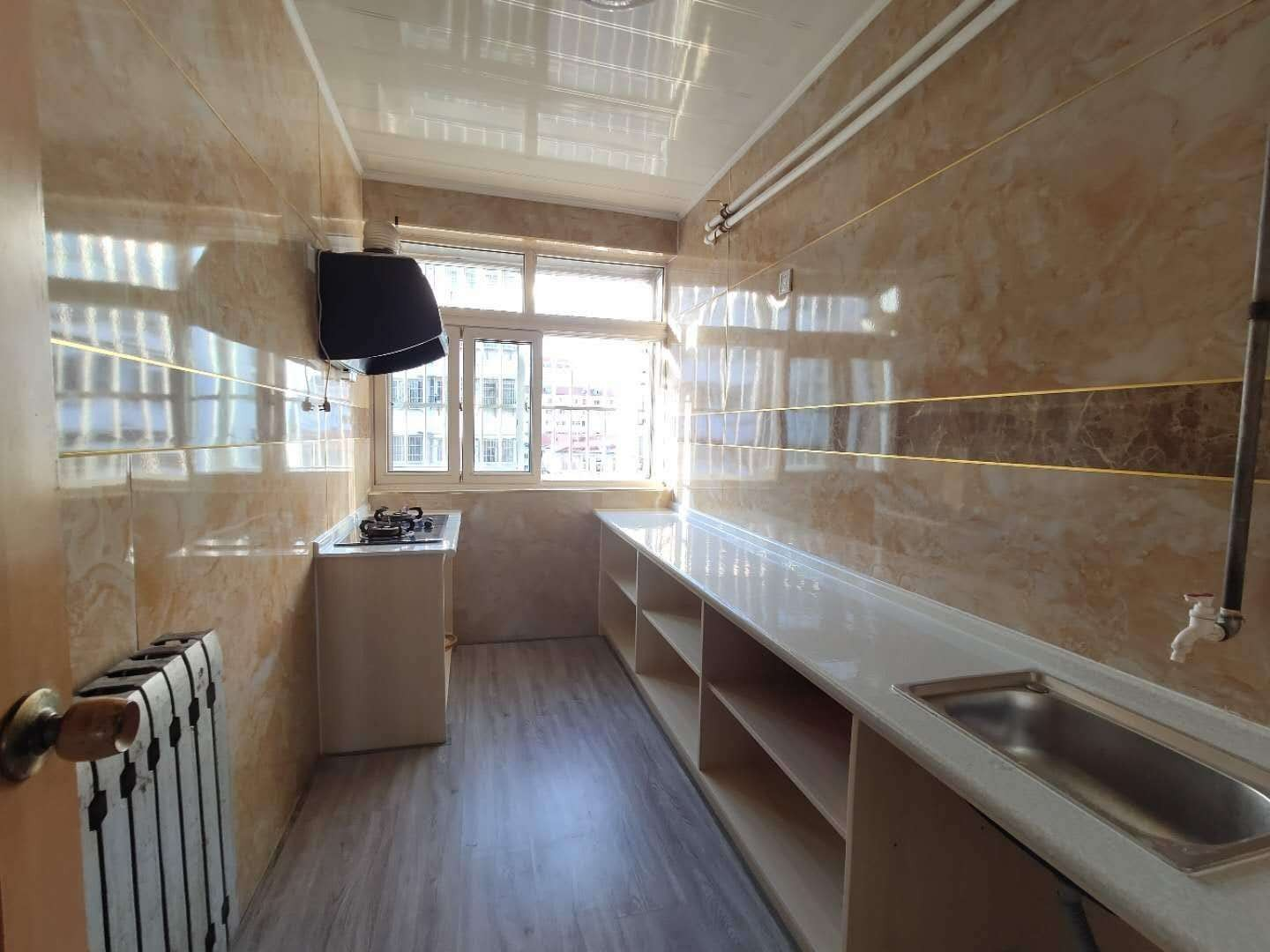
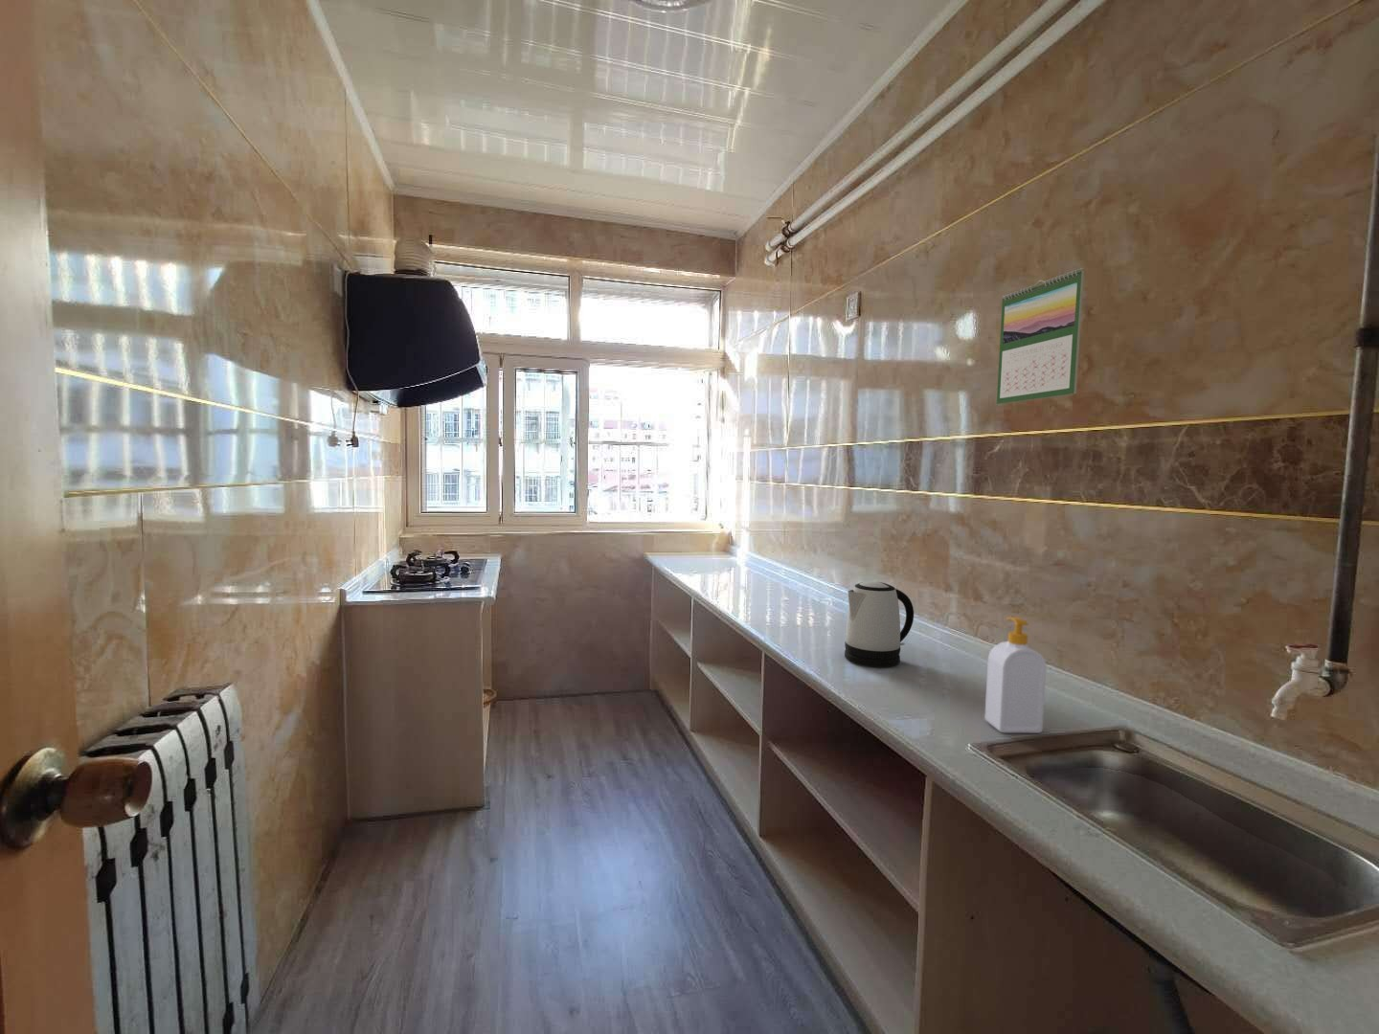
+ kettle [844,581,914,667]
+ soap bottle [984,617,1048,733]
+ calendar [996,267,1085,405]
